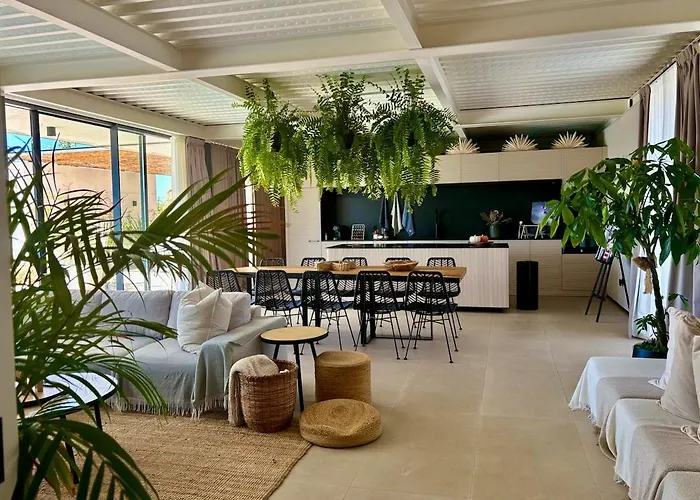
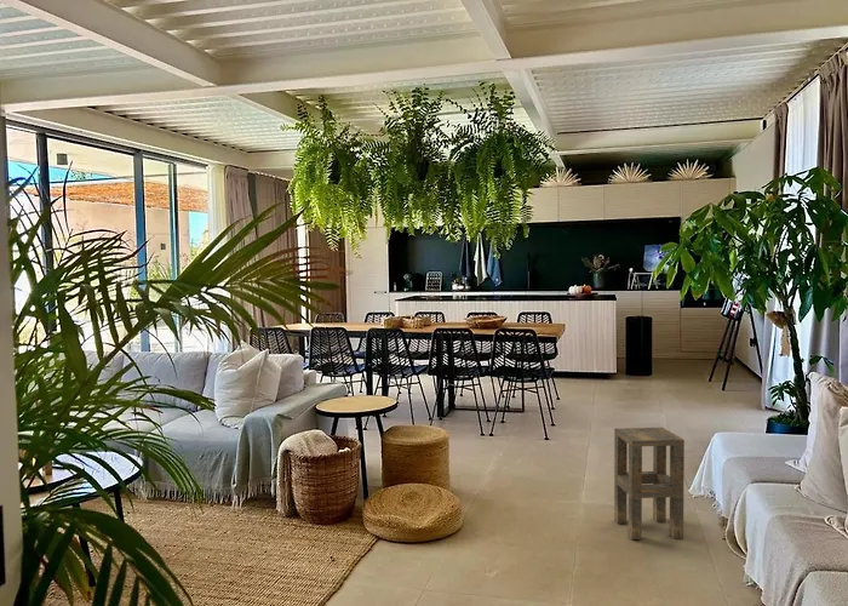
+ side table [613,427,686,541]
